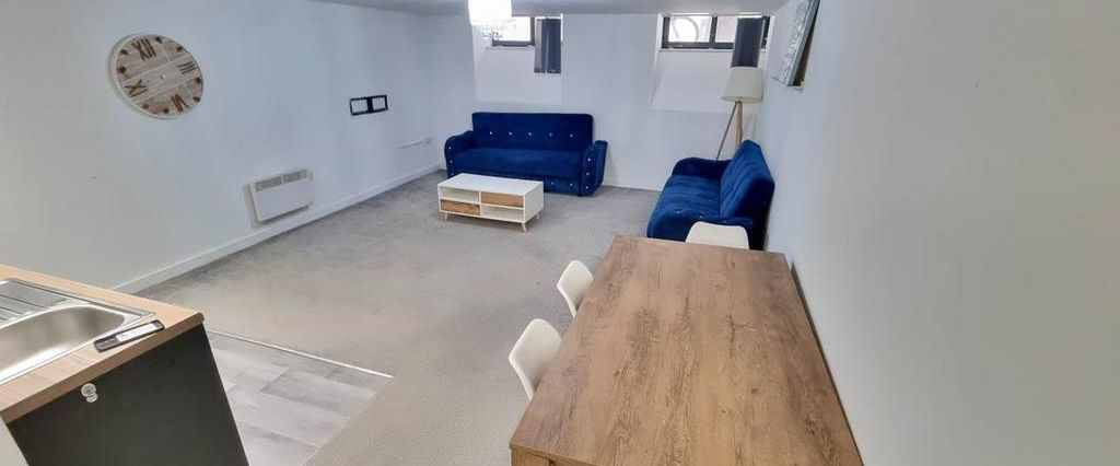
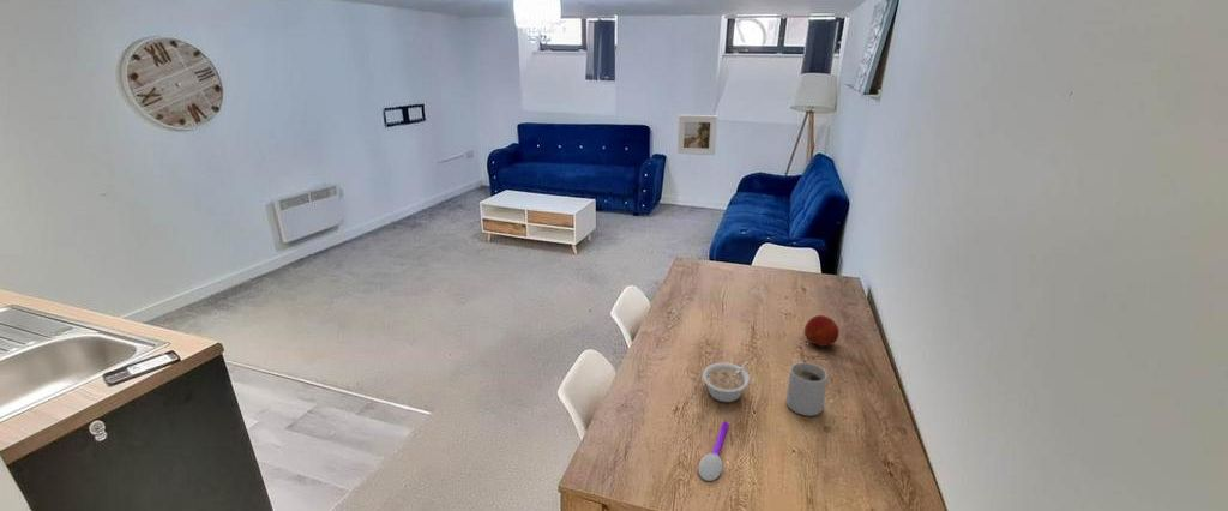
+ spoon [697,421,730,482]
+ legume [702,360,752,403]
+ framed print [676,114,718,156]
+ fruit [803,314,841,348]
+ mug [785,361,829,417]
